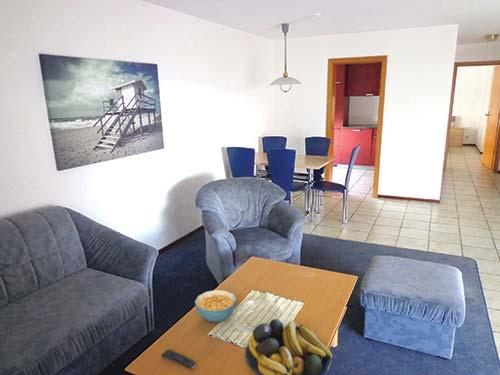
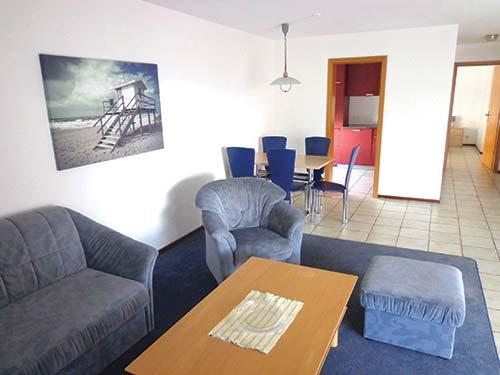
- remote control [160,349,197,369]
- cereal bowl [194,289,237,323]
- fruit bowl [244,318,334,375]
